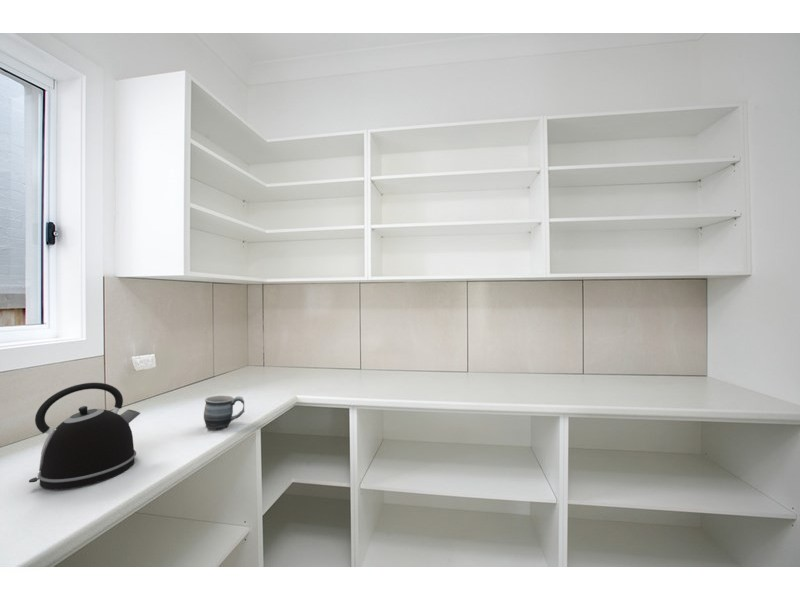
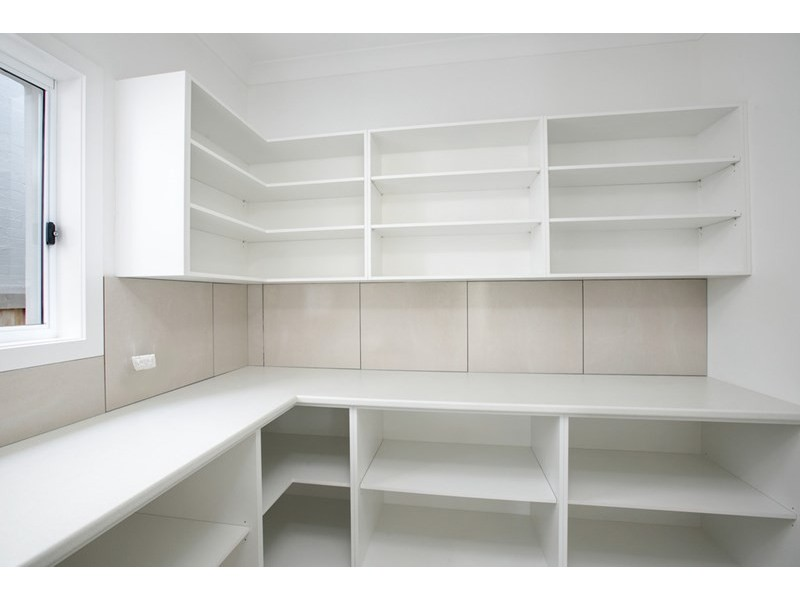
- kettle [28,382,141,491]
- mug [203,395,245,431]
